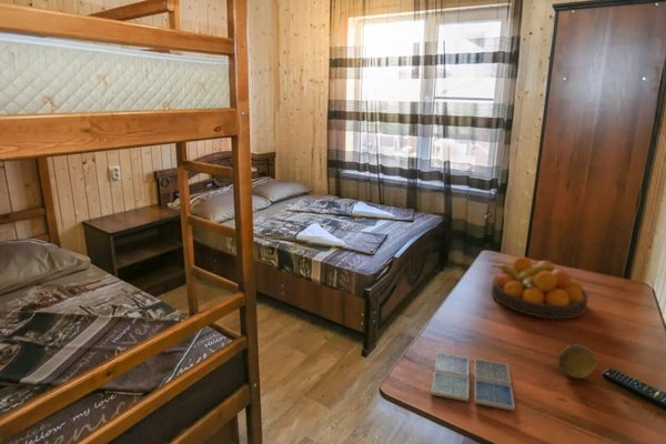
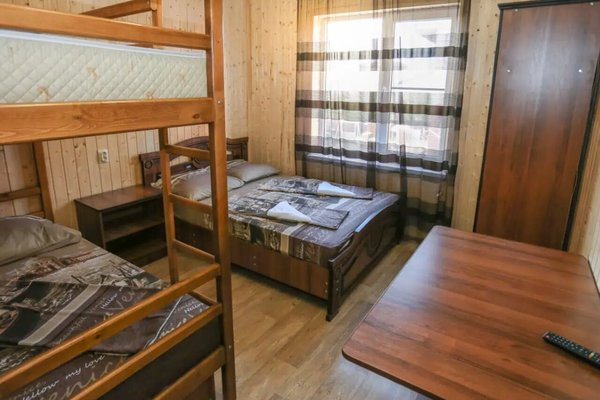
- drink coaster [430,352,516,412]
- fruit bowl [491,255,589,320]
- fruit [557,343,597,380]
